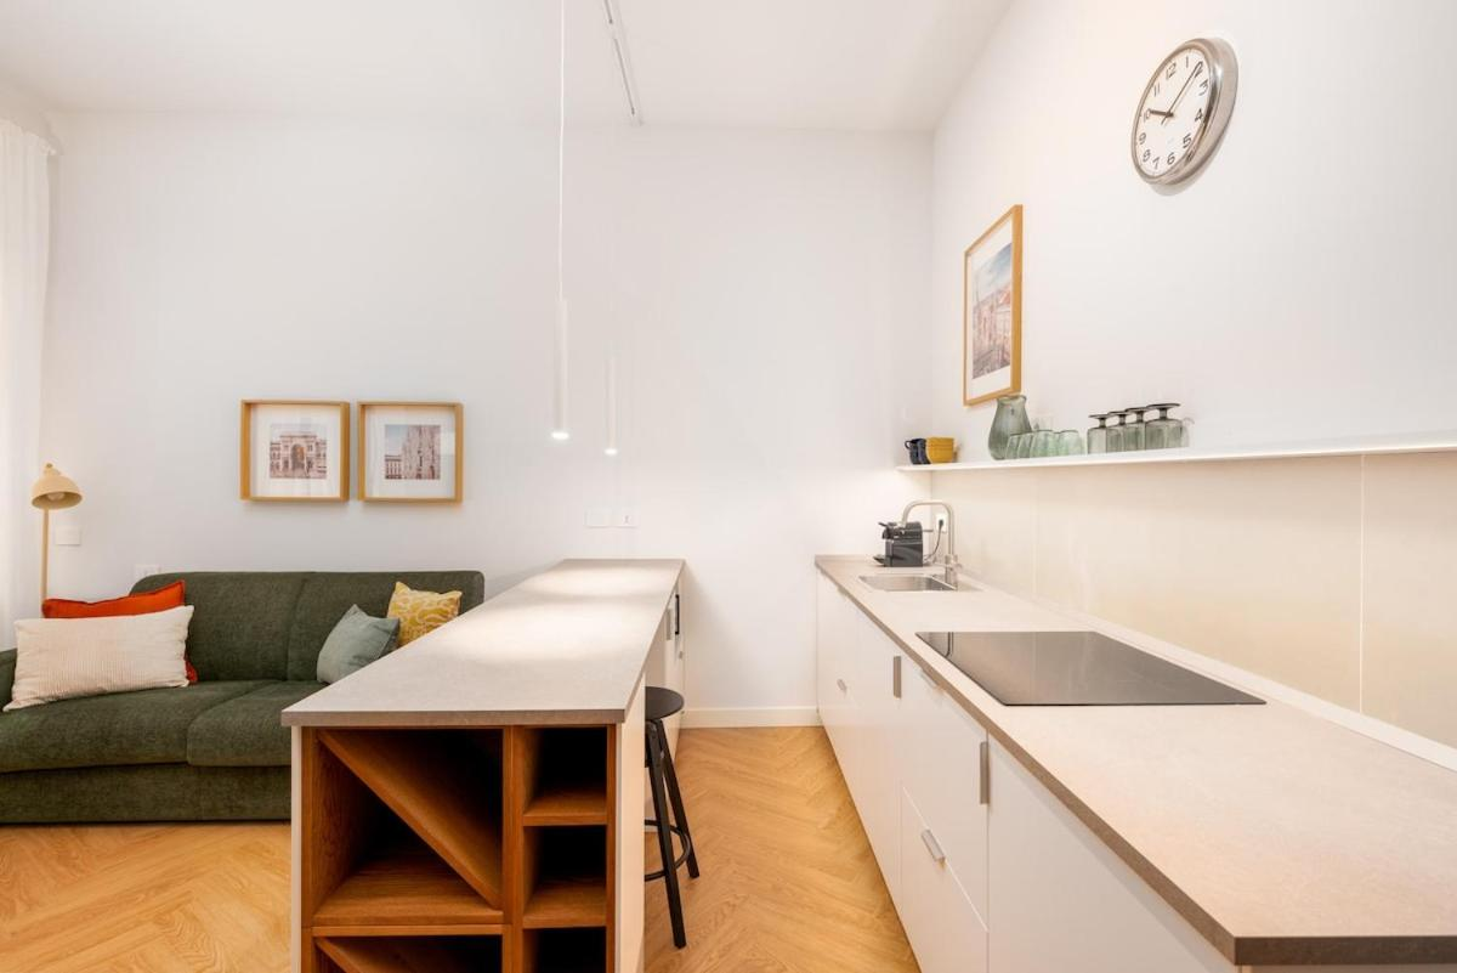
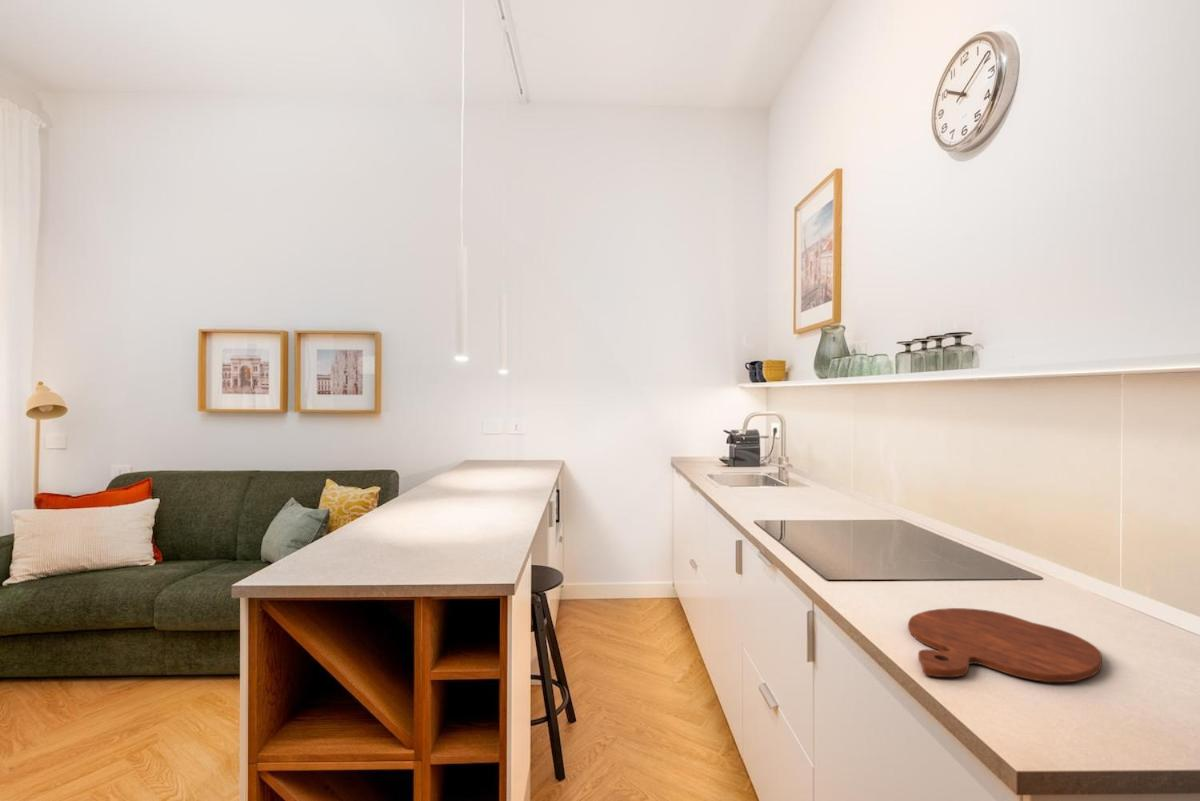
+ cutting board [907,607,1103,683]
